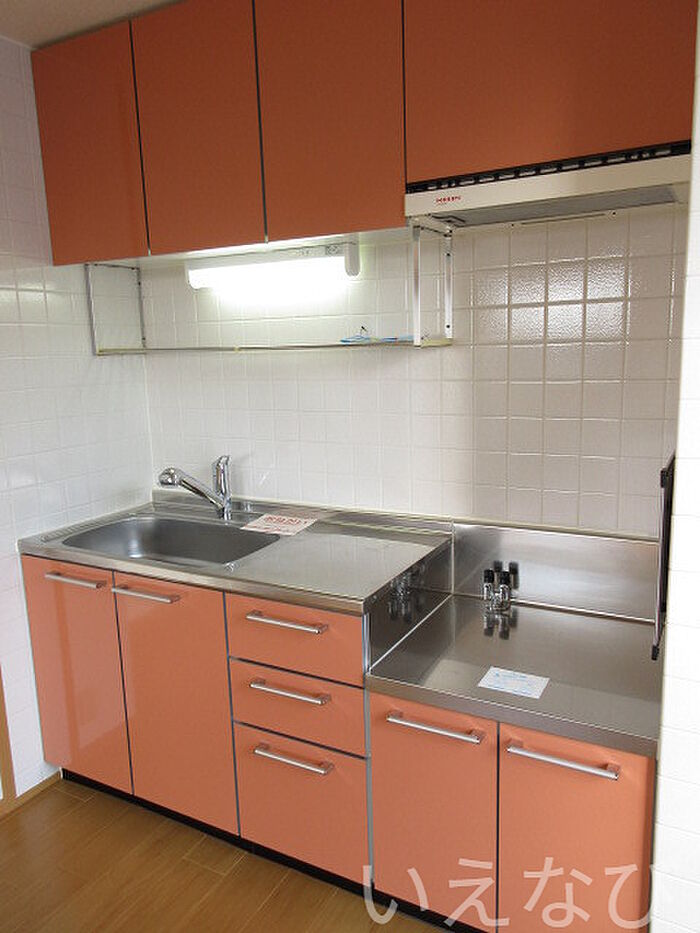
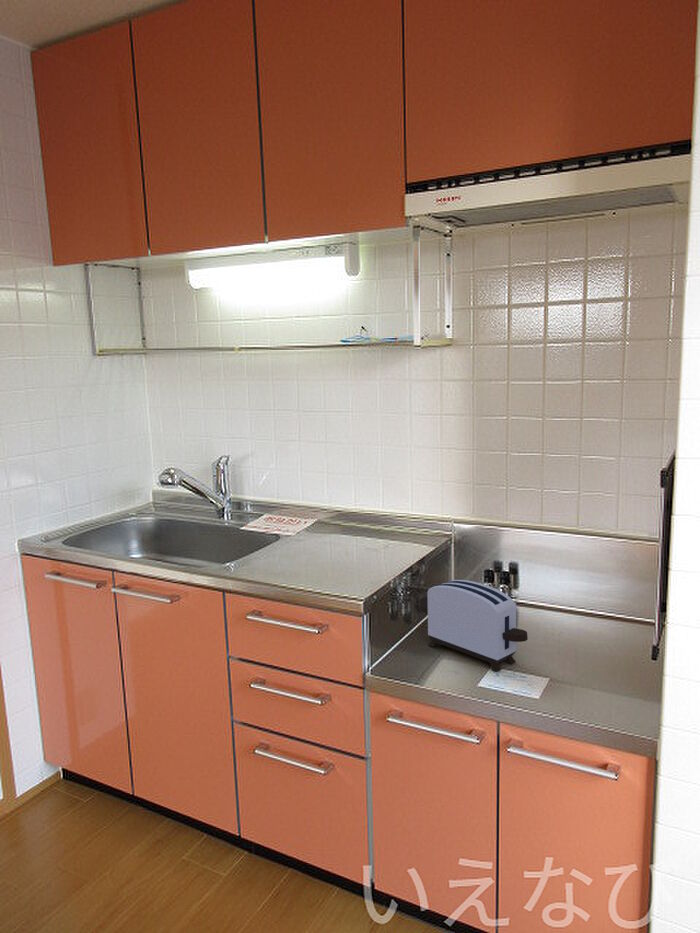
+ toaster [418,579,529,672]
